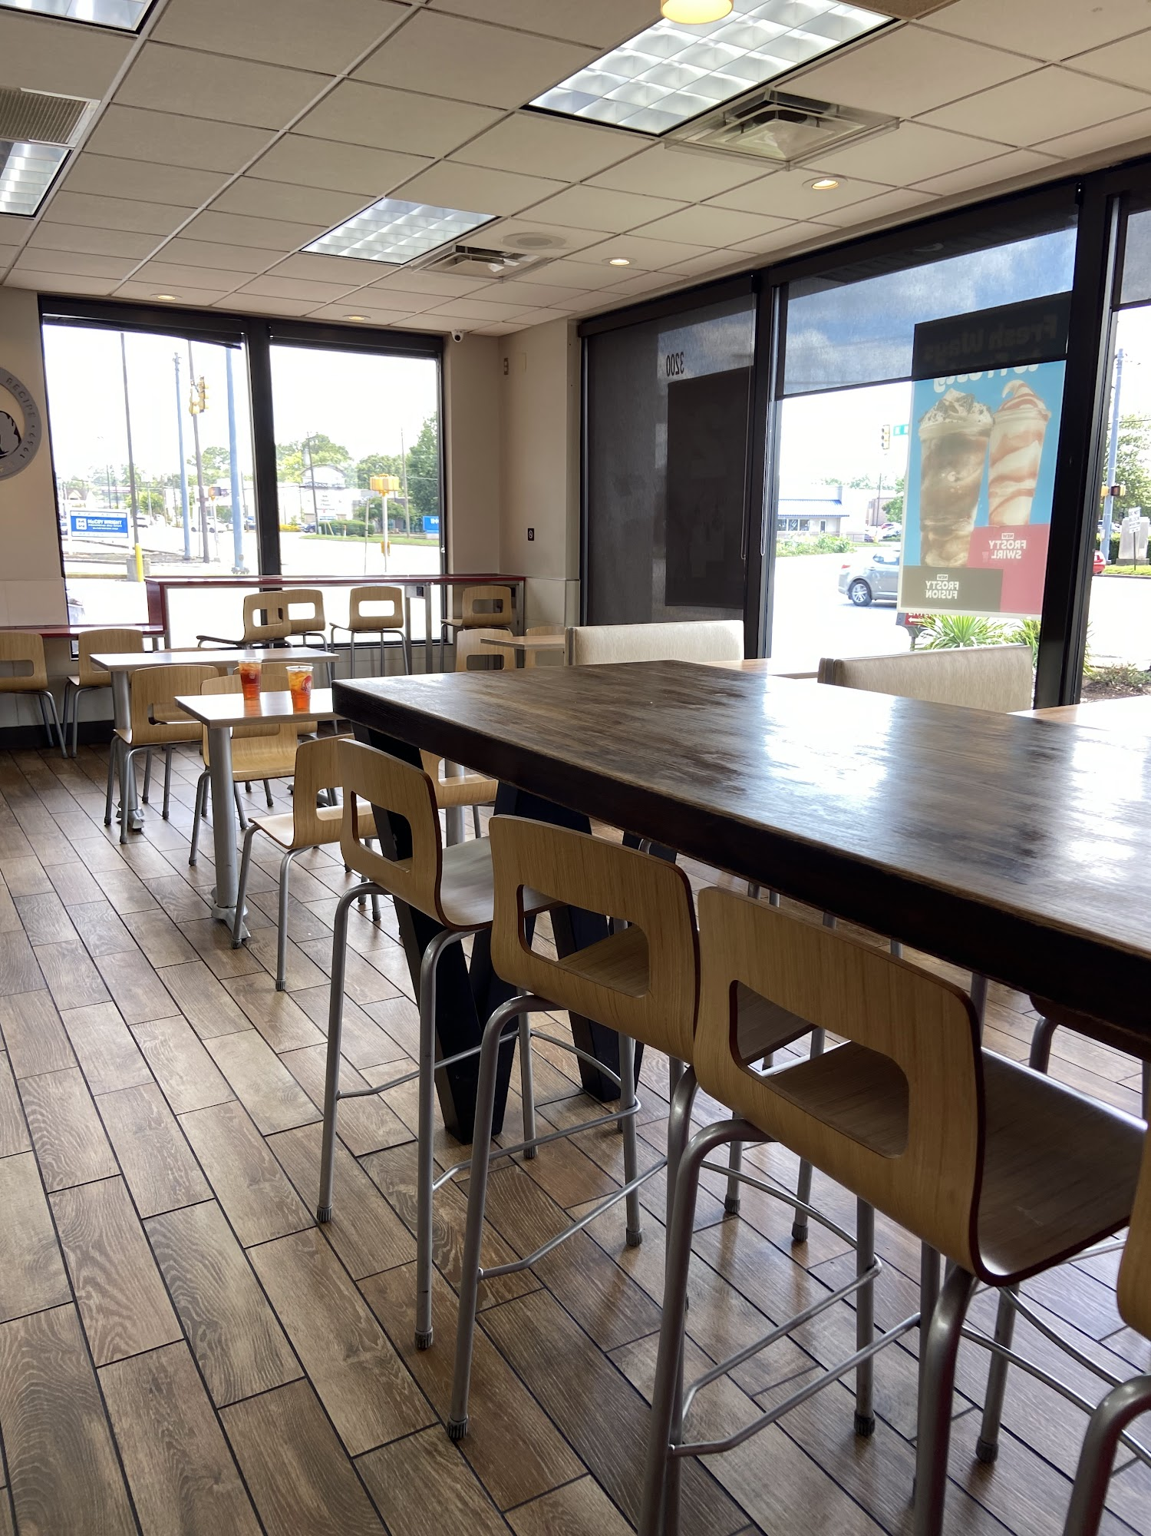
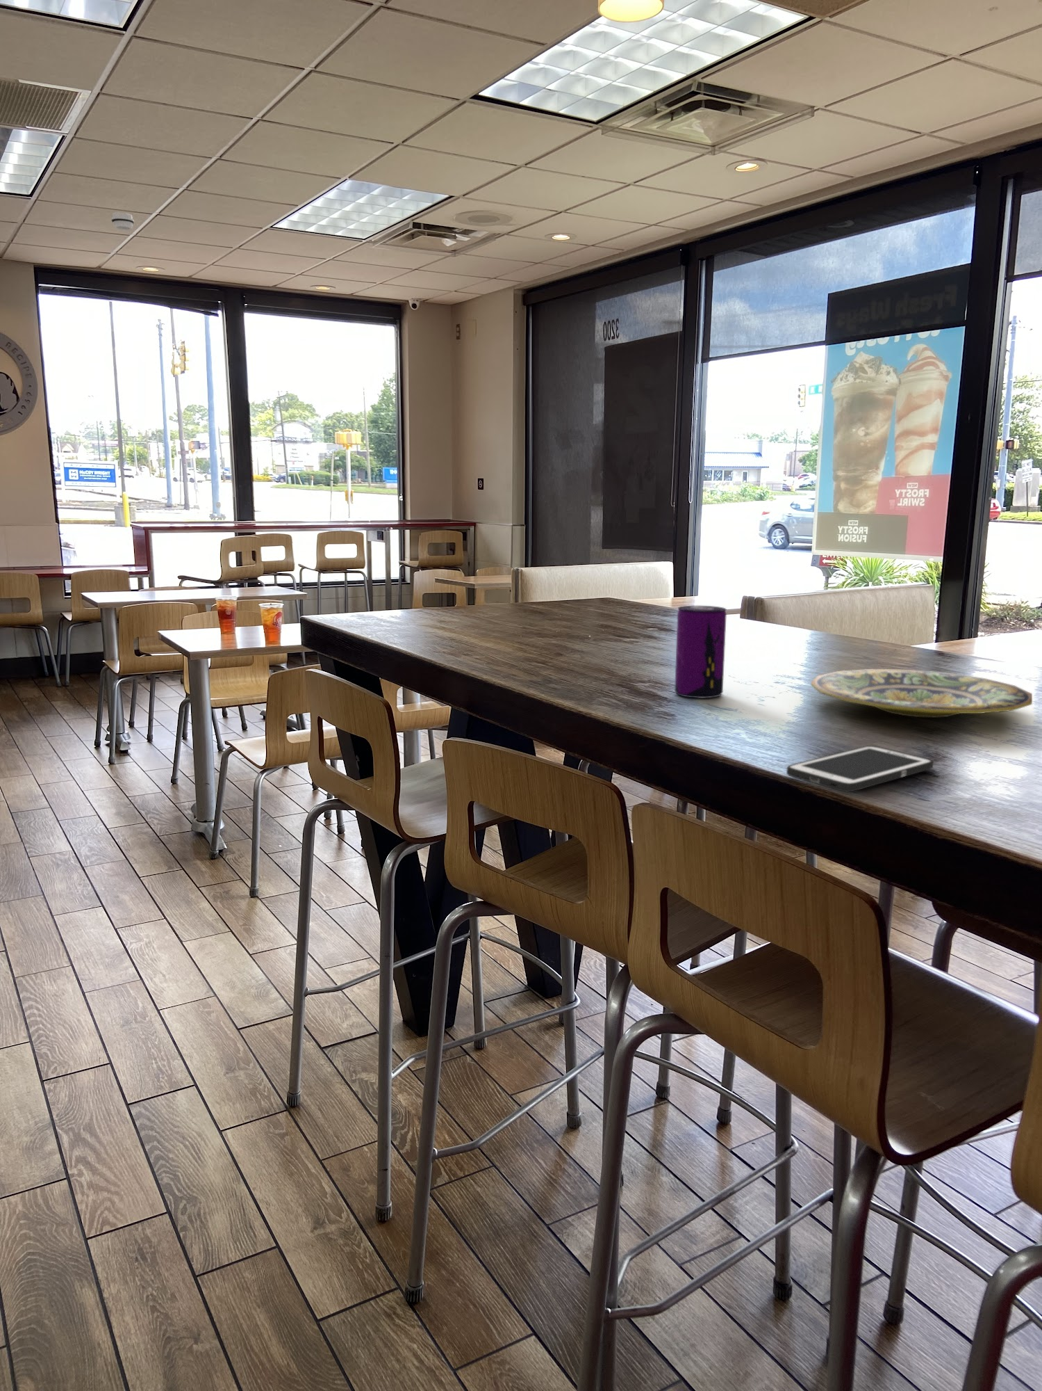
+ beverage can [674,605,727,699]
+ cell phone [786,745,935,793]
+ plate [810,668,1033,719]
+ smoke detector [111,211,135,231]
